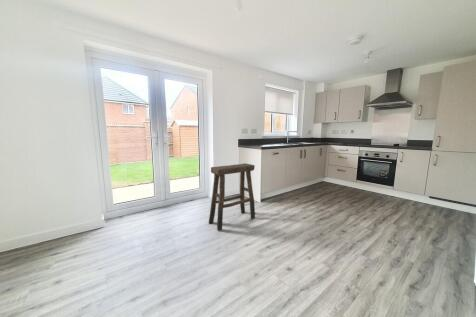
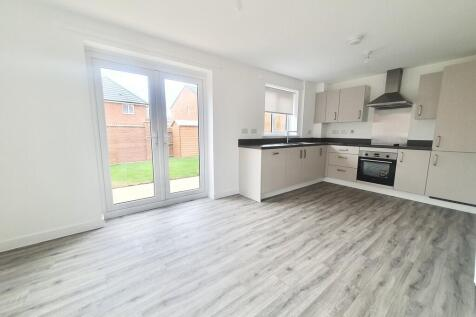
- stool [208,163,256,231]
